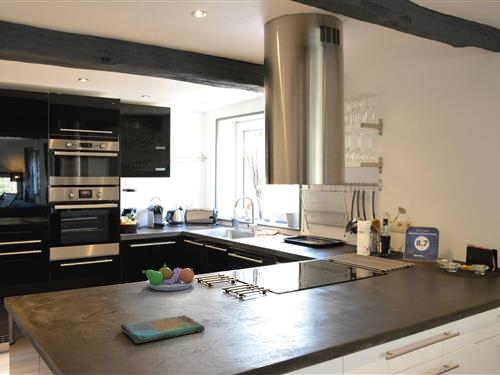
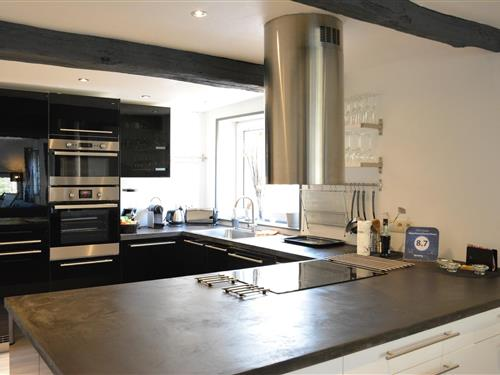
- fruit bowl [141,263,197,292]
- dish towel [120,314,206,345]
